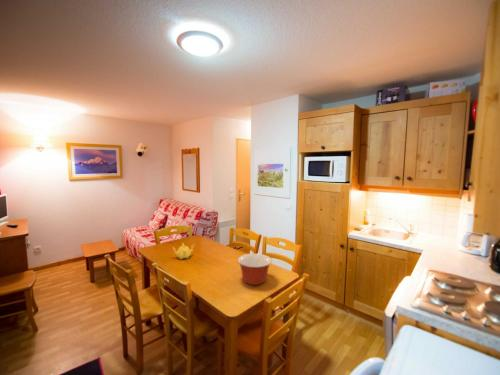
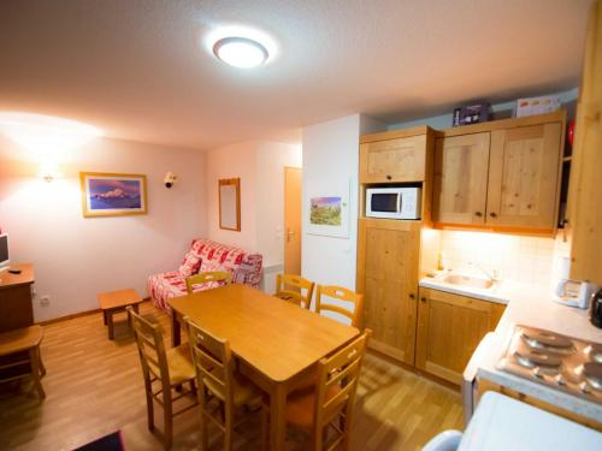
- mixing bowl [236,253,273,286]
- teapot [171,242,195,261]
